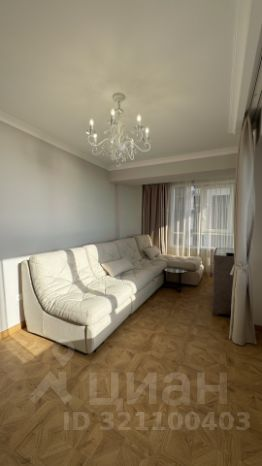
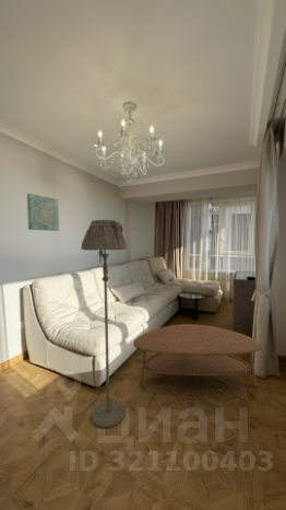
+ wall art [26,193,60,232]
+ floor lamp [80,219,129,429]
+ coffee table [132,323,263,387]
